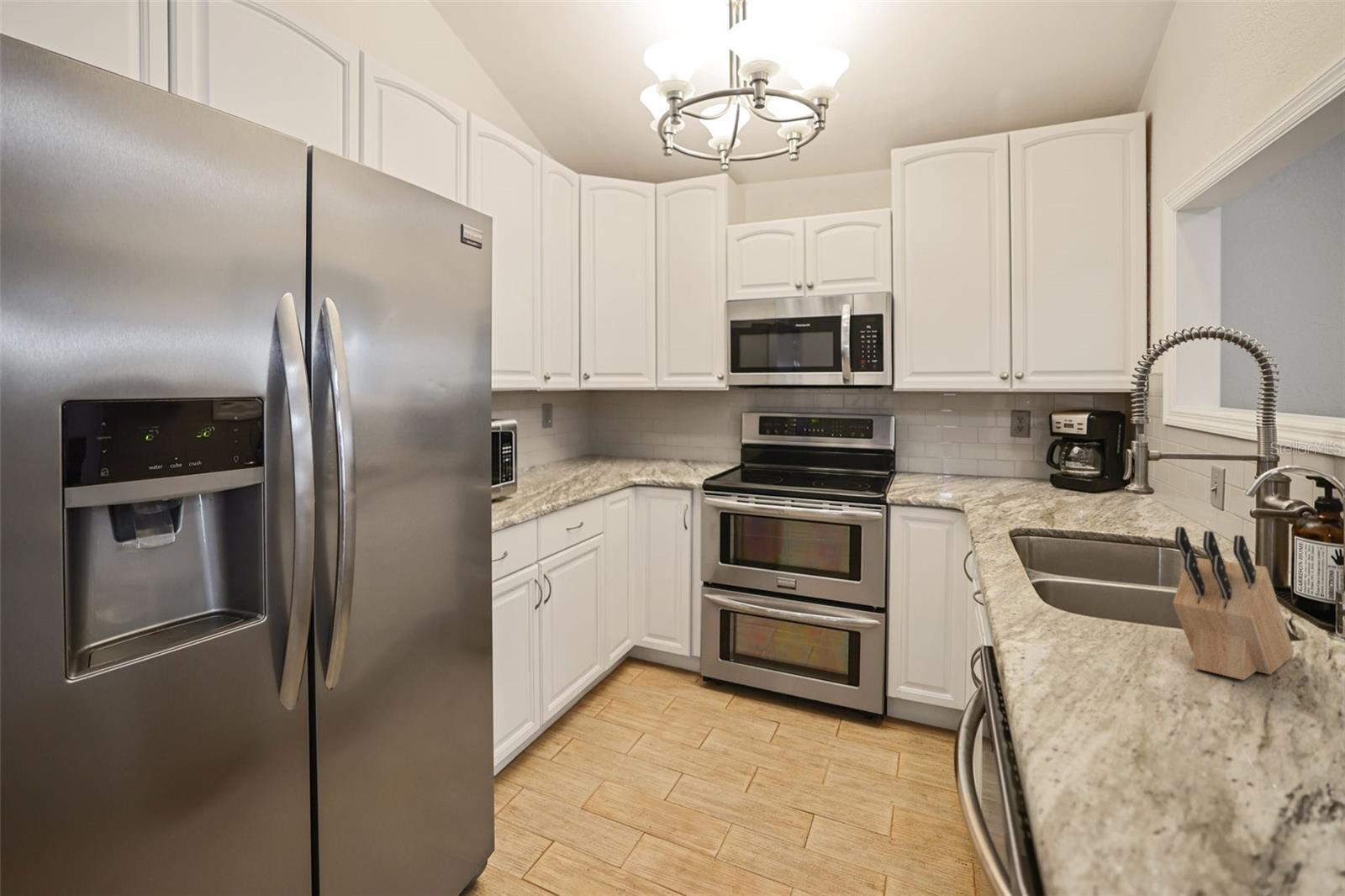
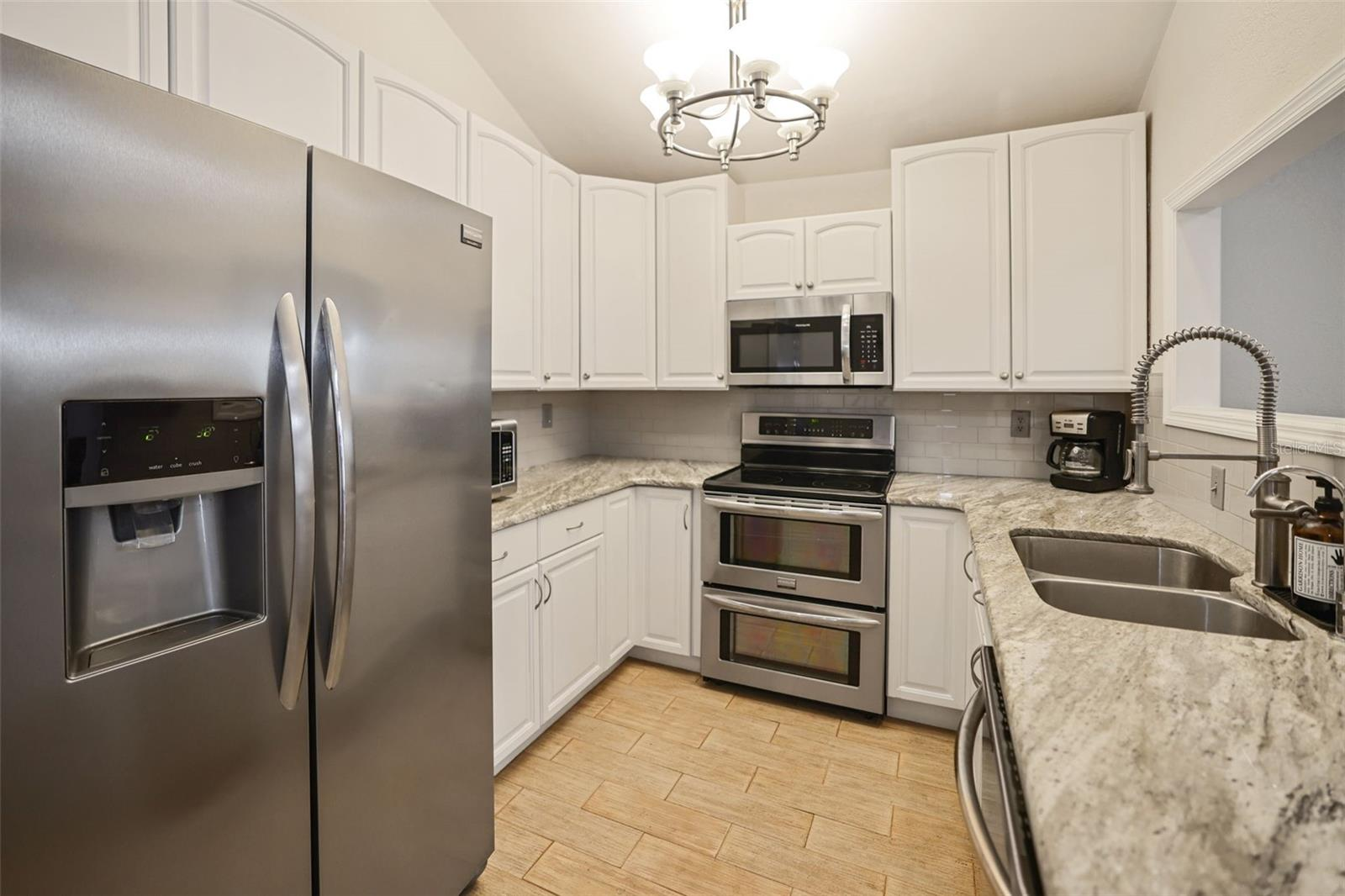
- knife block [1172,525,1295,681]
